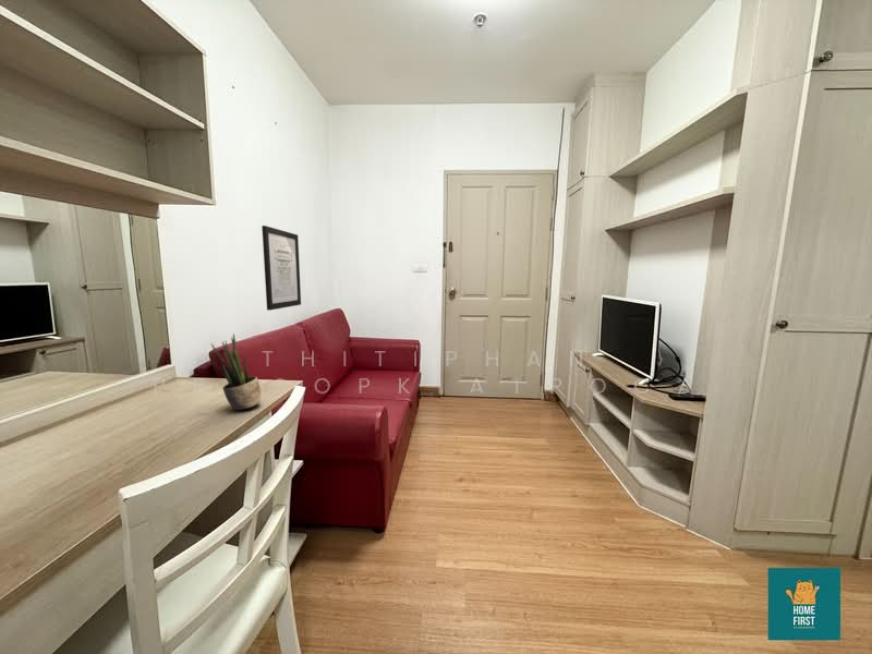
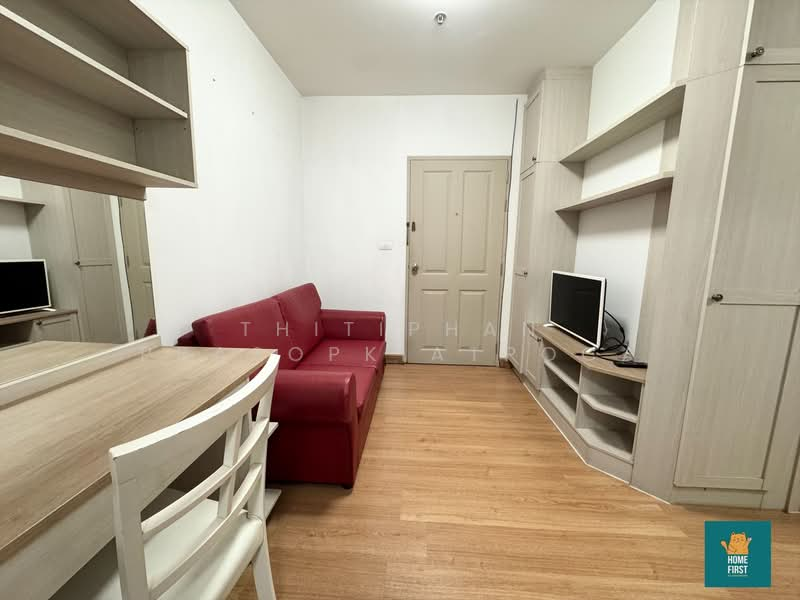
- wall art [261,225,302,312]
- potted plant [210,332,262,411]
